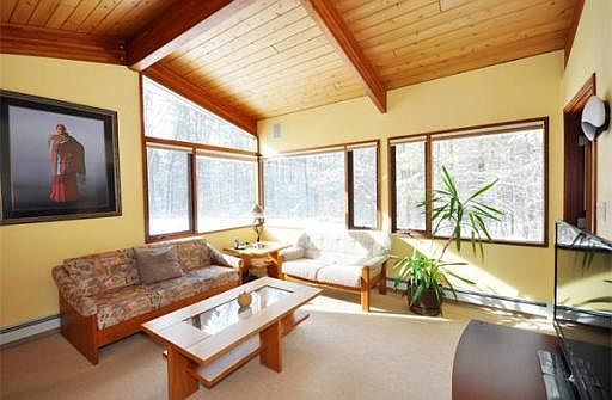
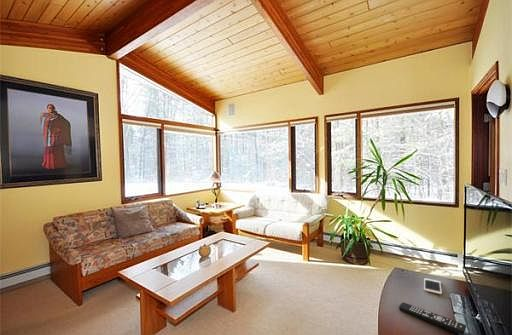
+ cell phone [423,277,443,295]
+ remote control [398,301,467,335]
